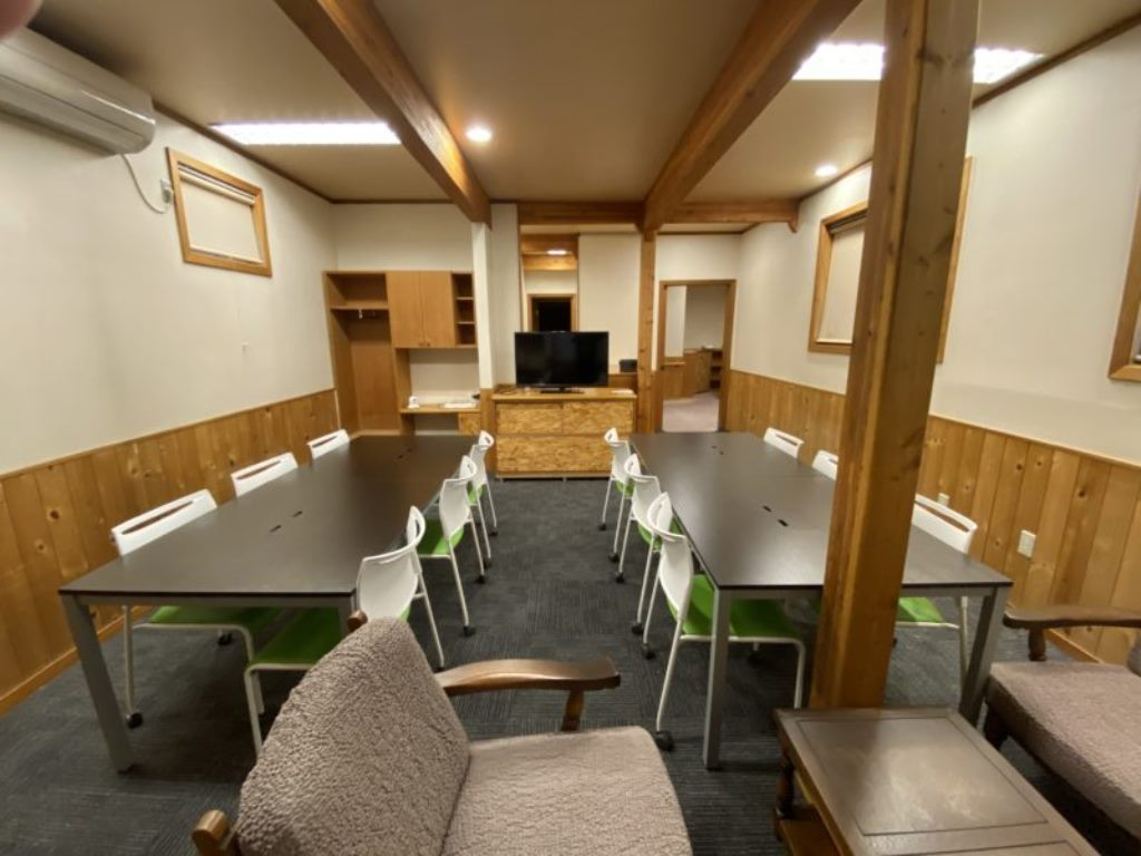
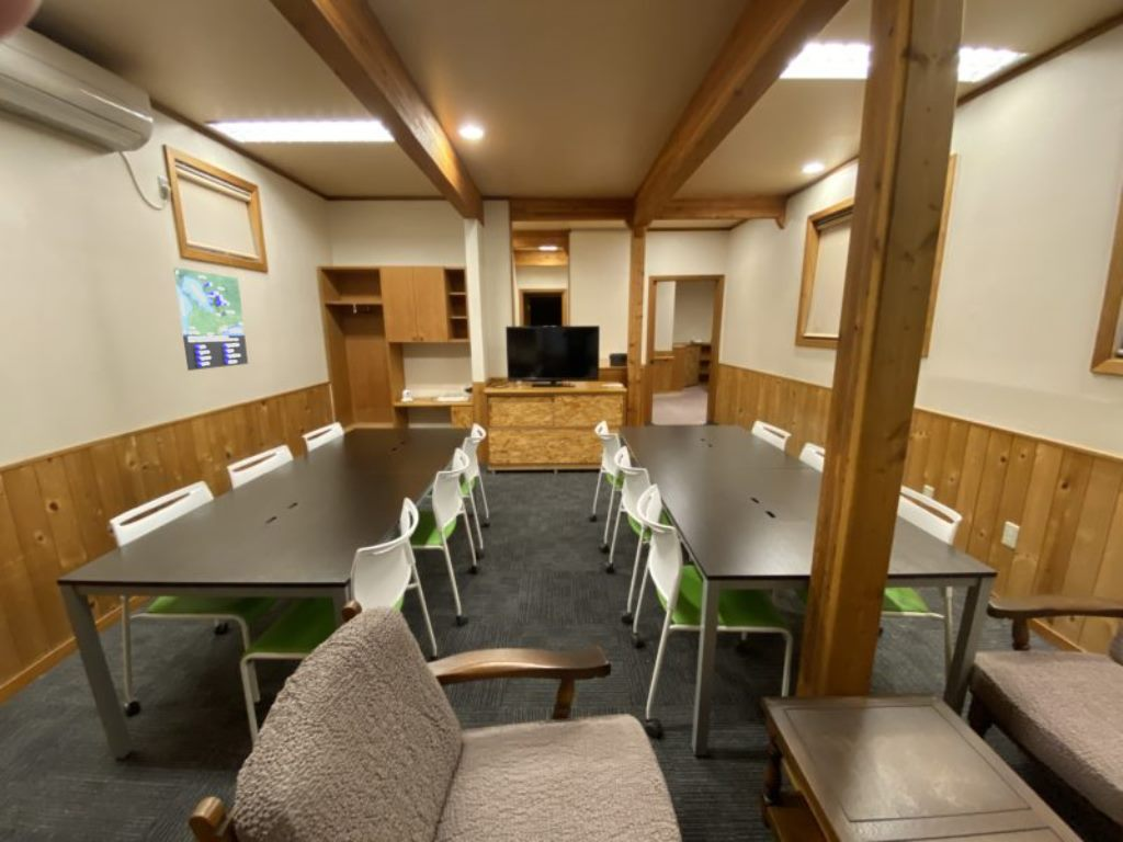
+ map [172,266,249,372]
